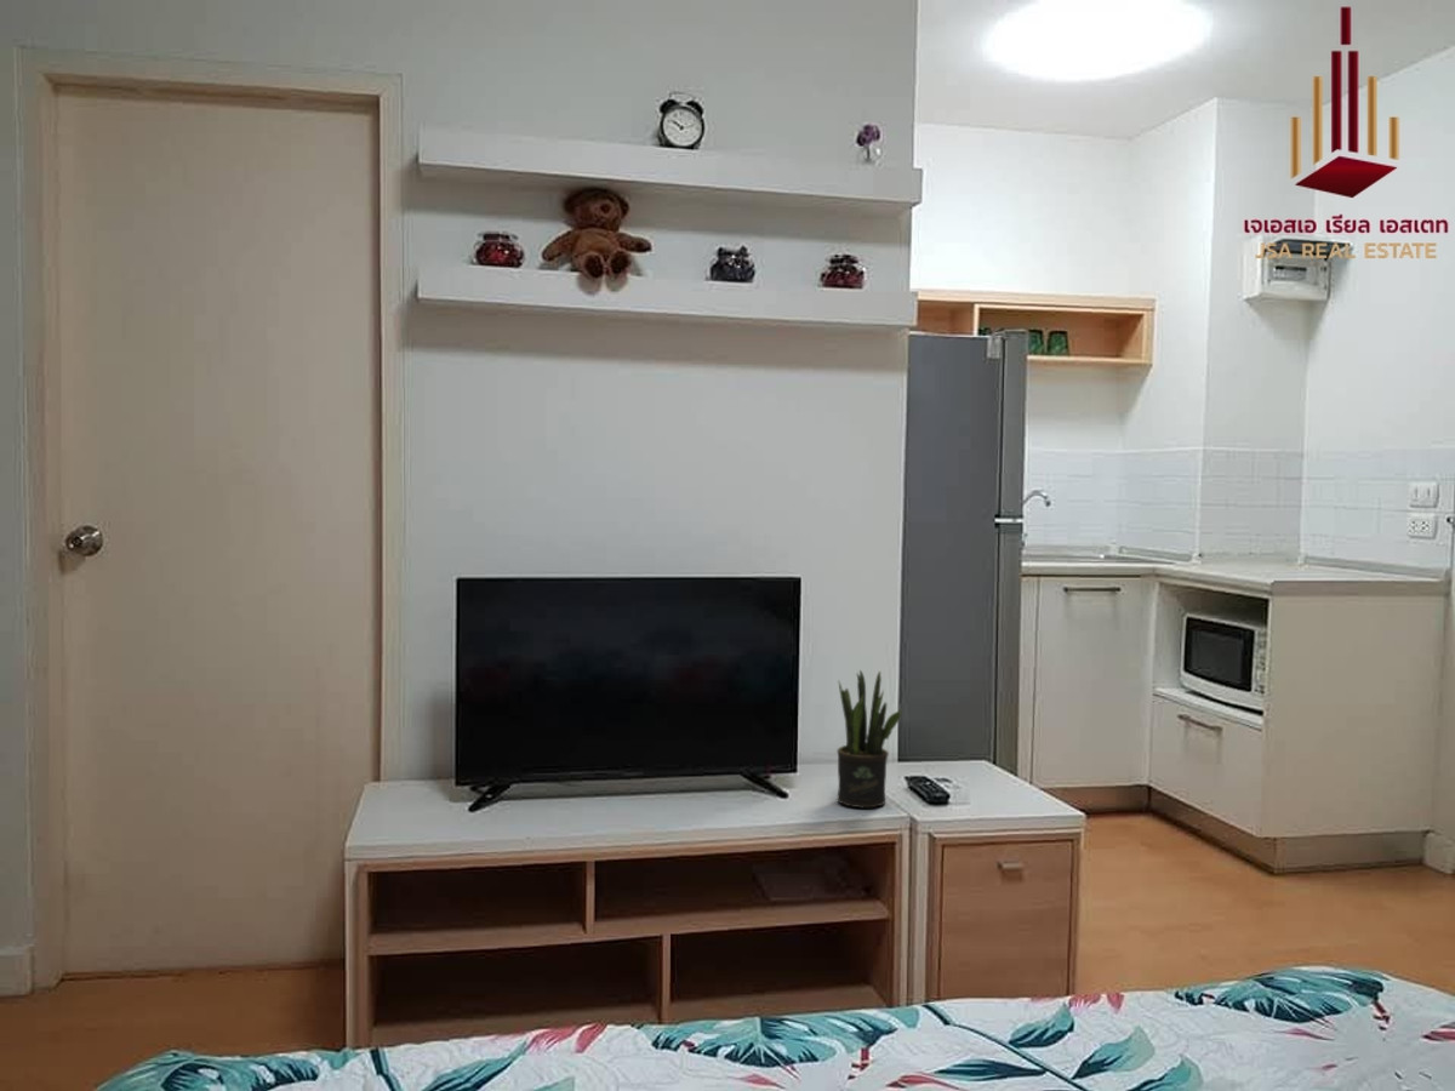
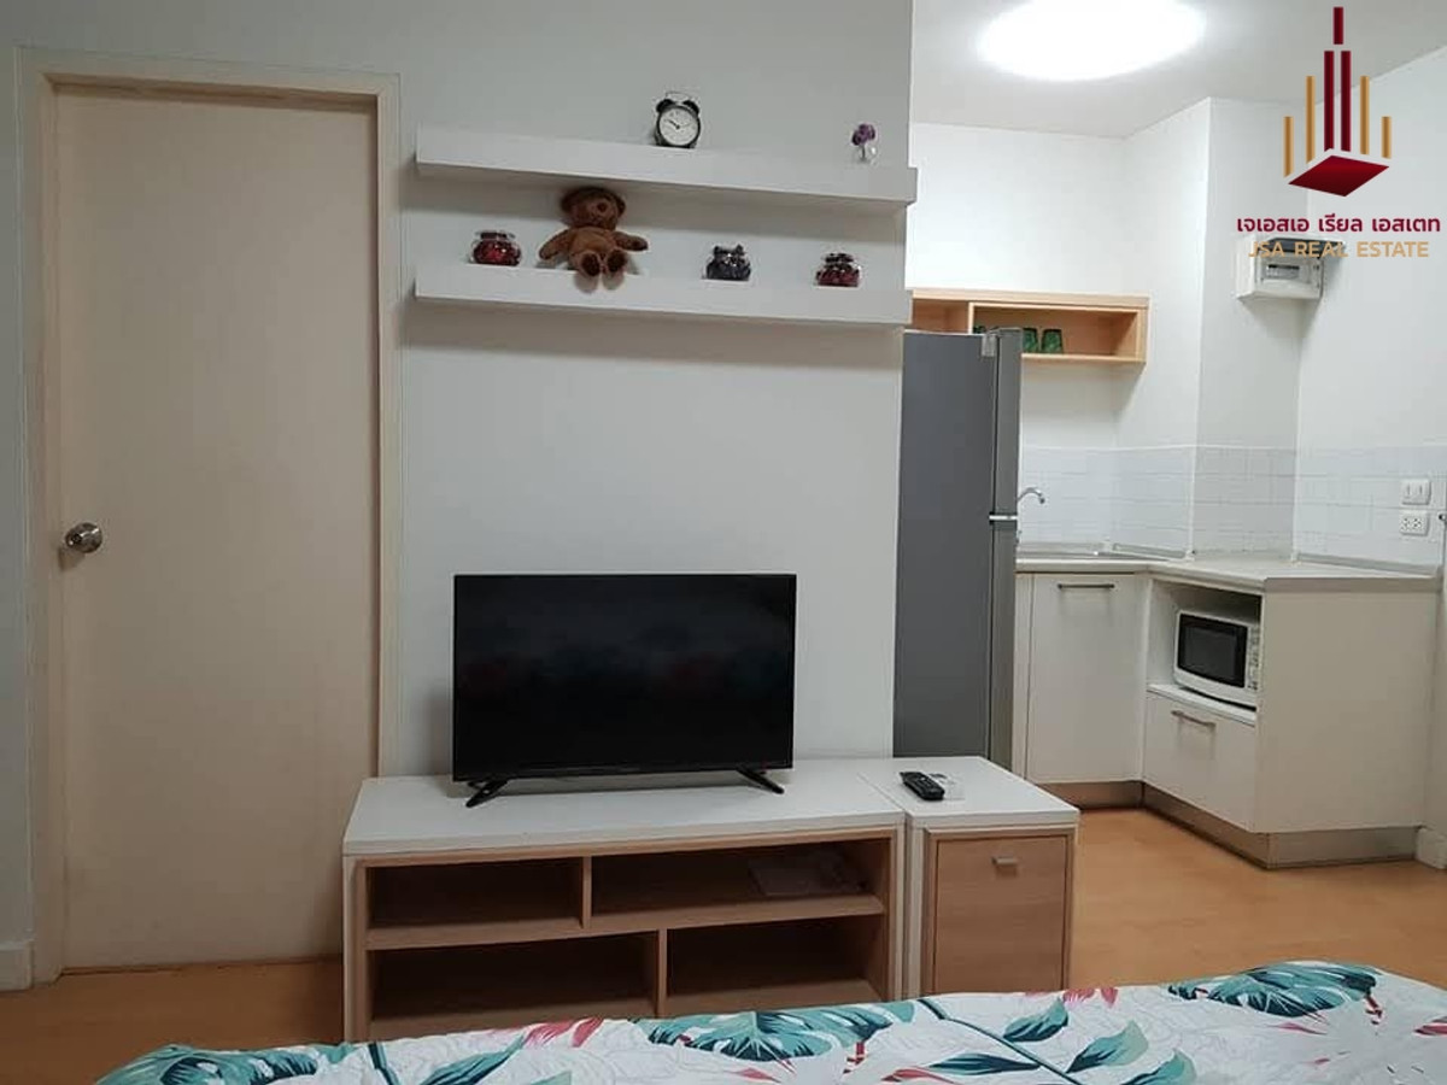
- potted plant [835,669,903,810]
